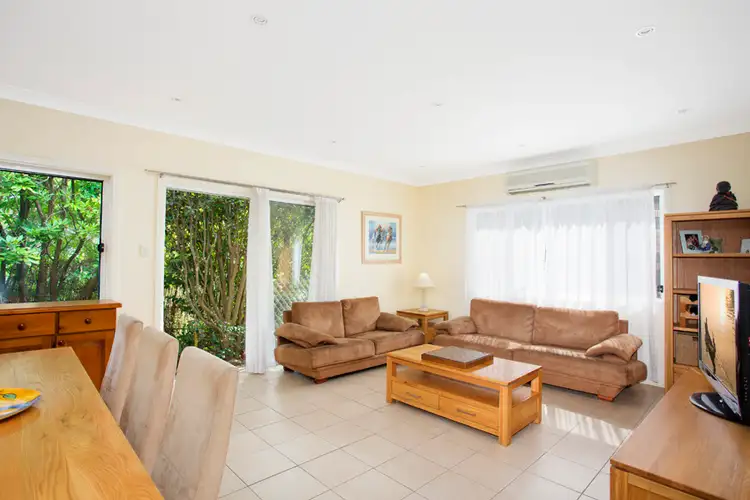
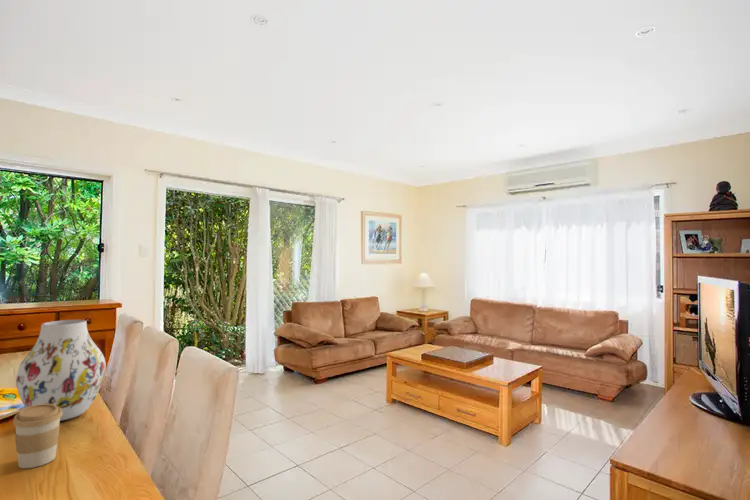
+ vase [15,319,107,422]
+ coffee cup [12,404,63,469]
